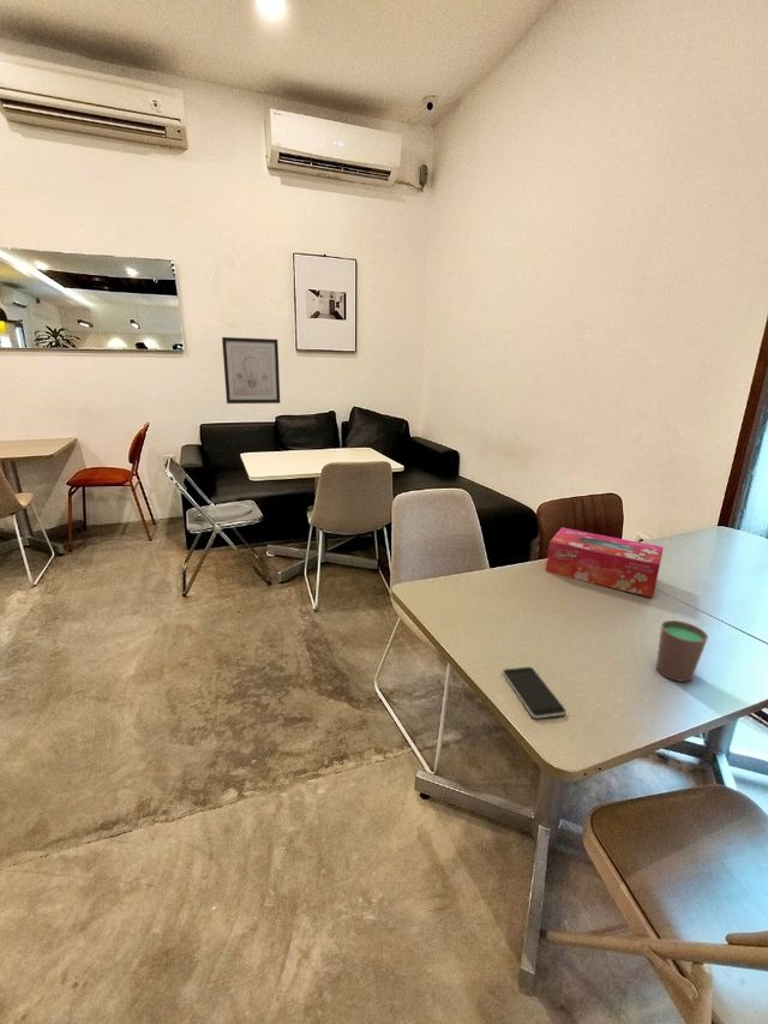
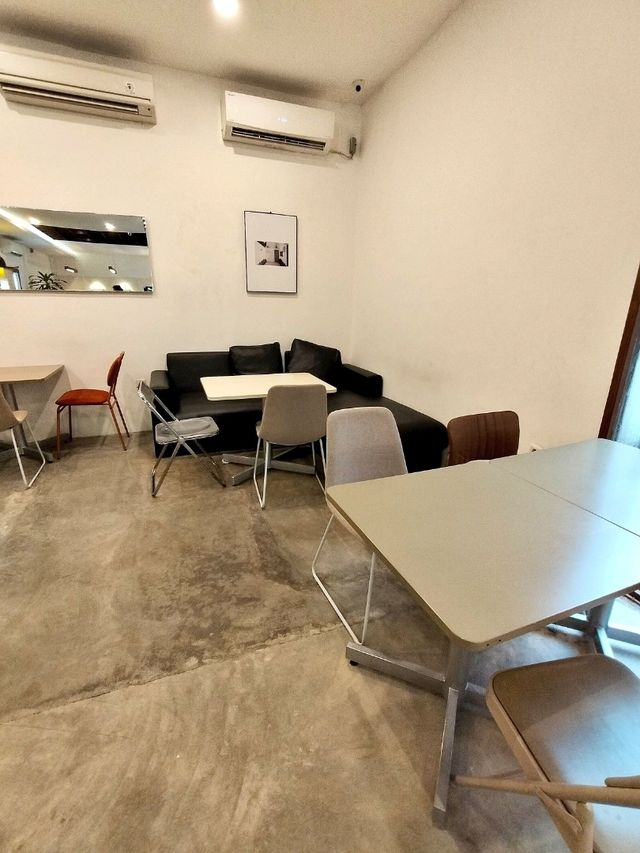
- smartphone [502,666,568,719]
- tissue box [545,527,665,599]
- cup [655,619,709,683]
- wall art [221,336,281,405]
